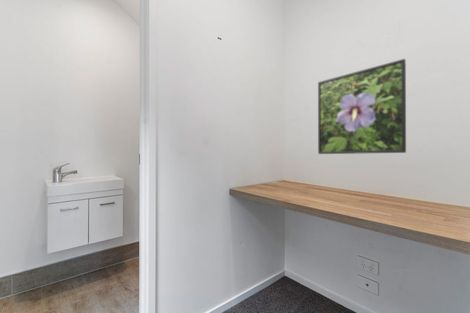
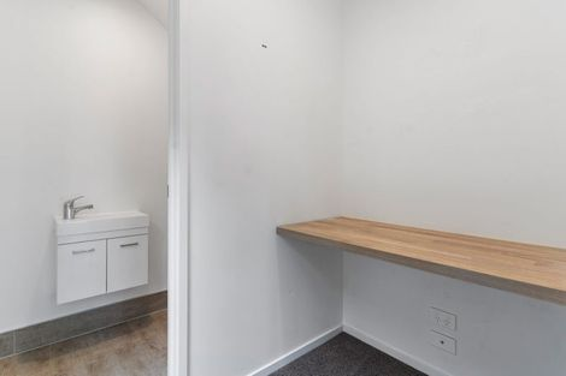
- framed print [317,58,407,155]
